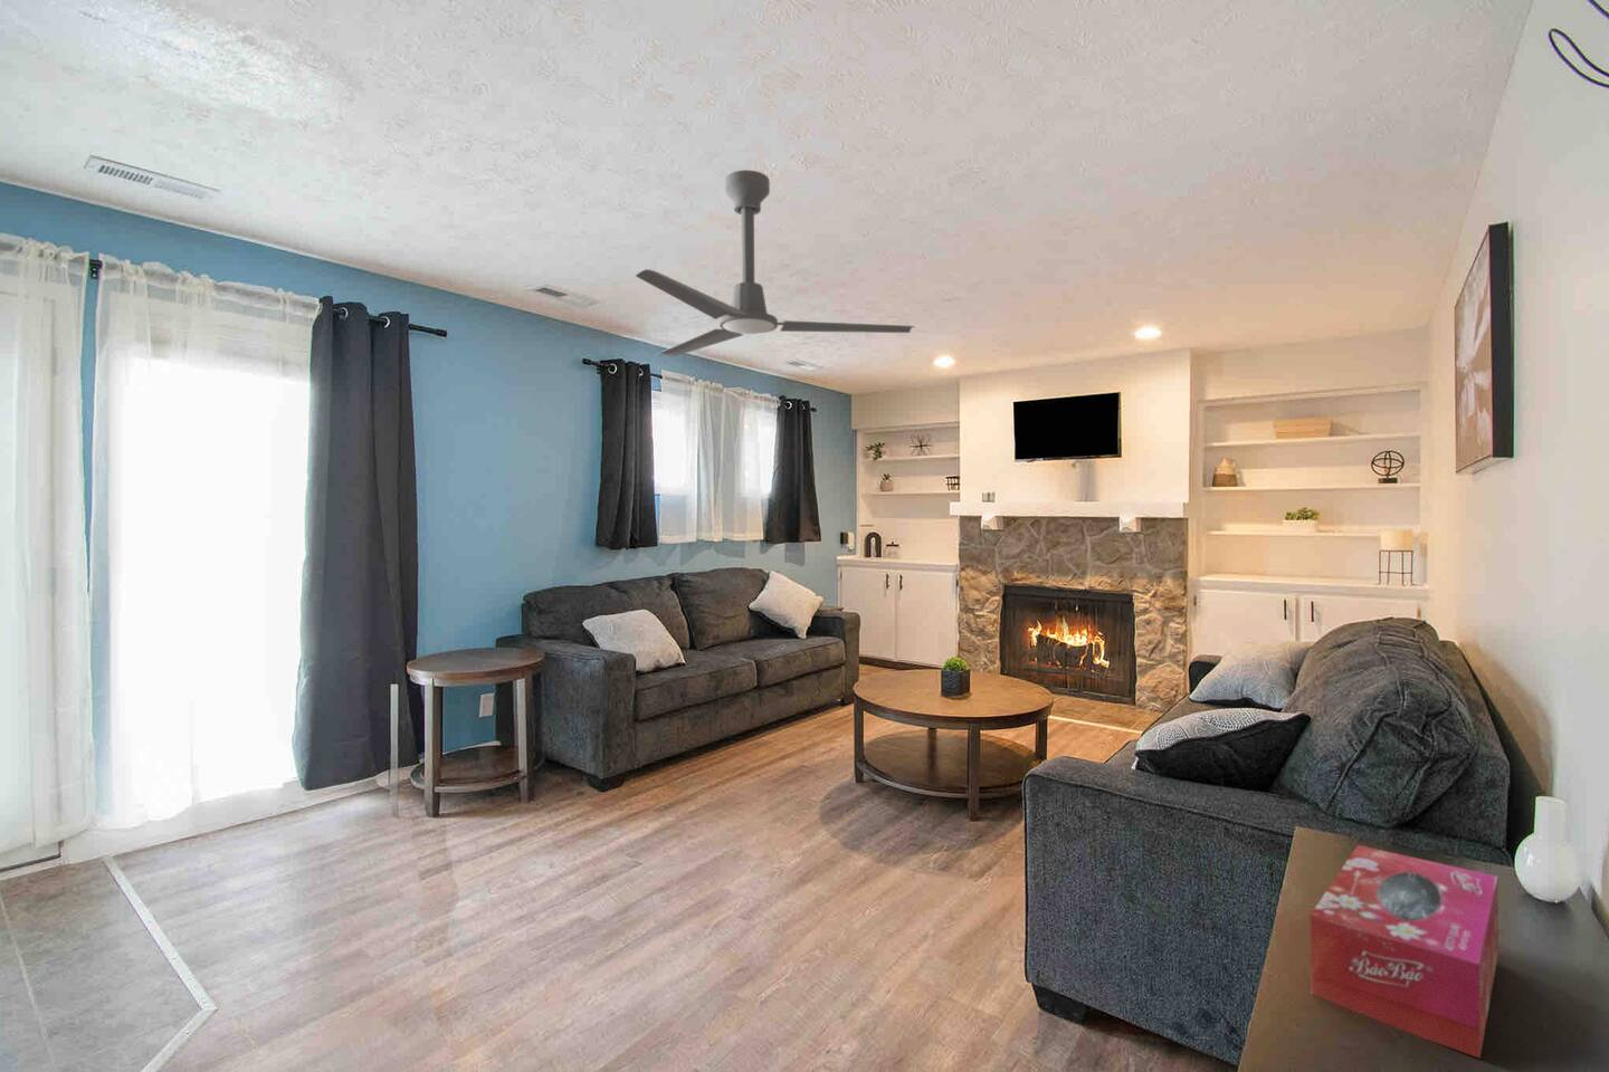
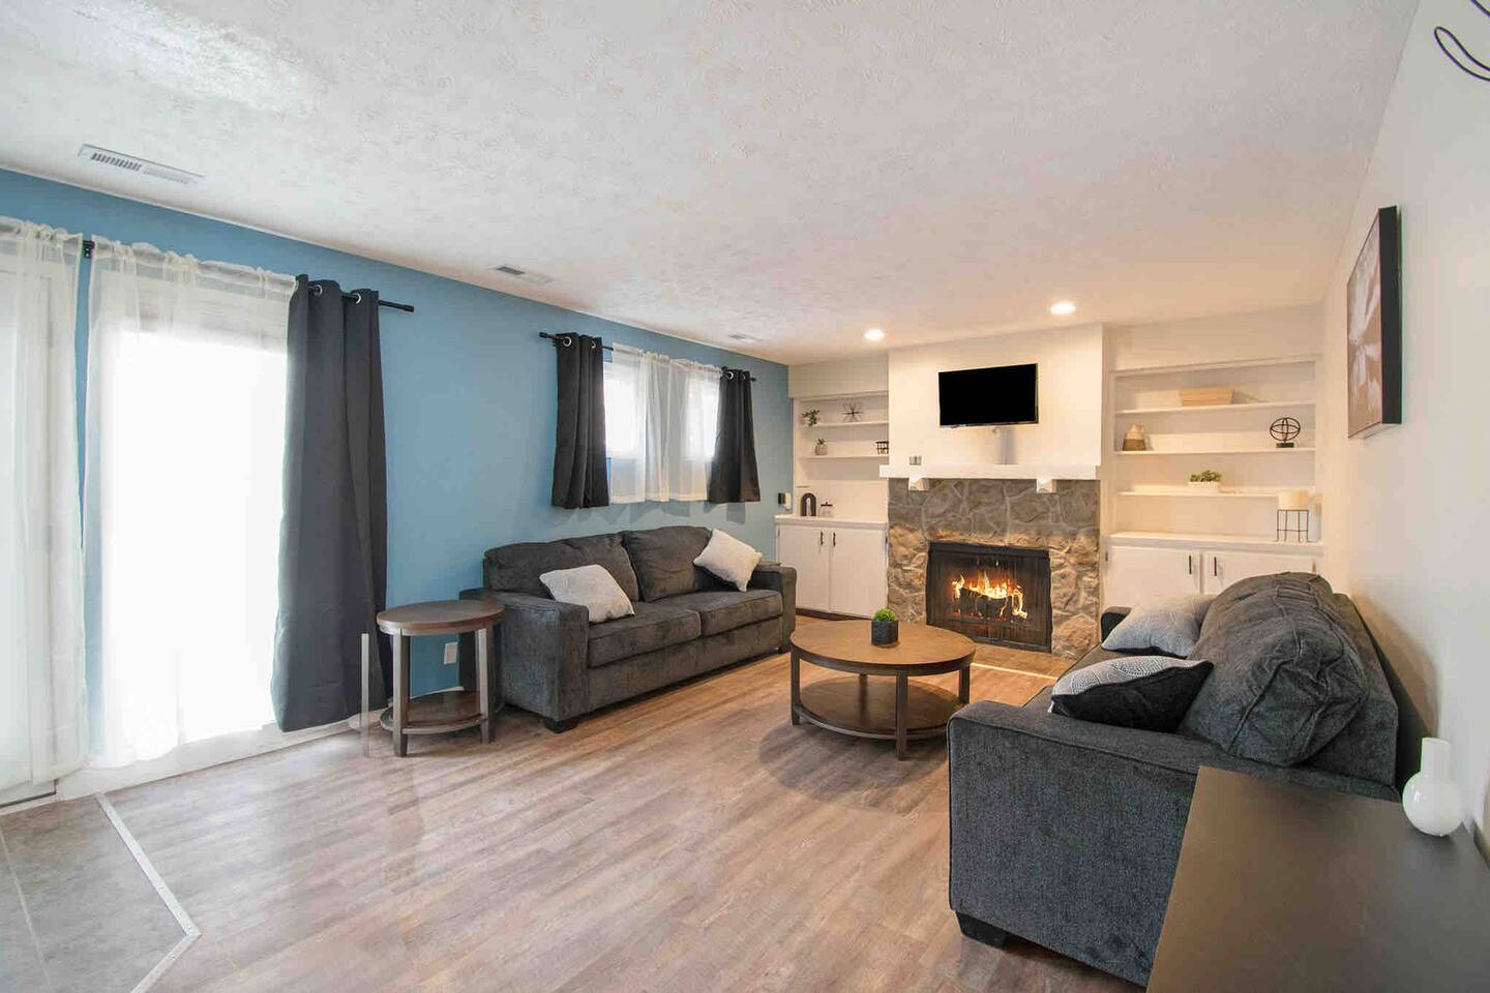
- ceiling fan [635,169,916,359]
- tissue box [1309,845,1500,1060]
